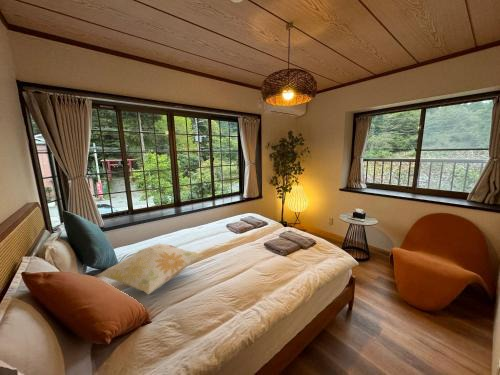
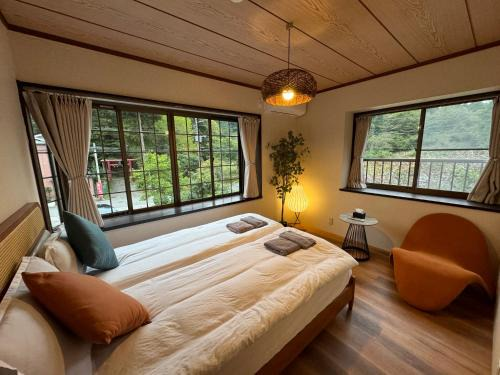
- decorative pillow [98,243,205,296]
